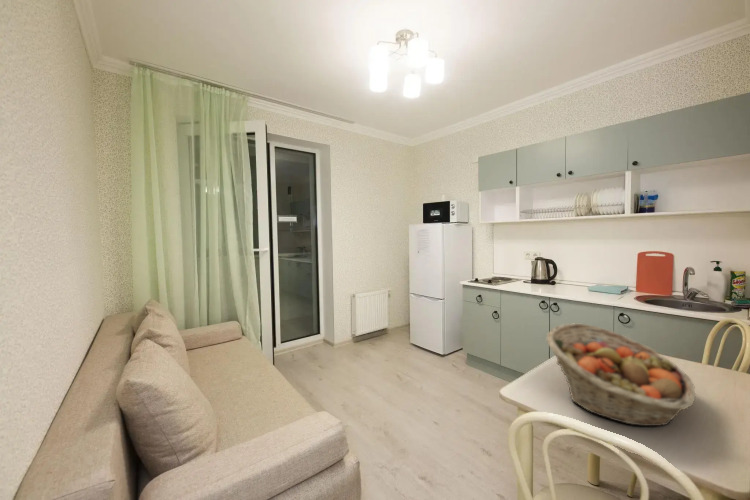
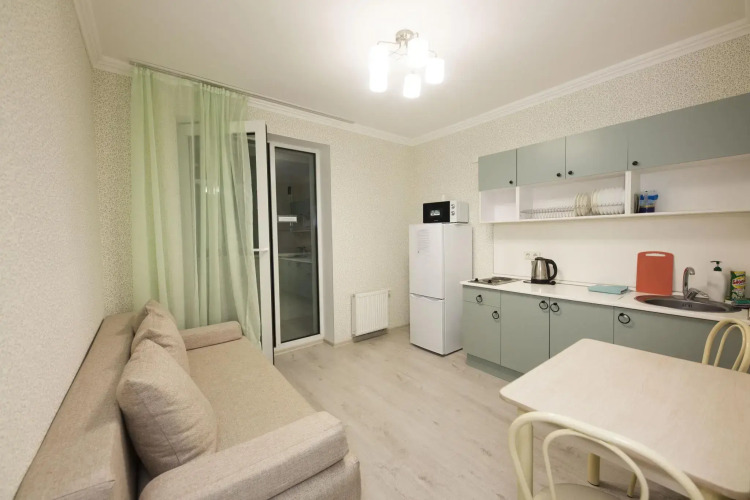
- fruit basket [545,322,696,427]
